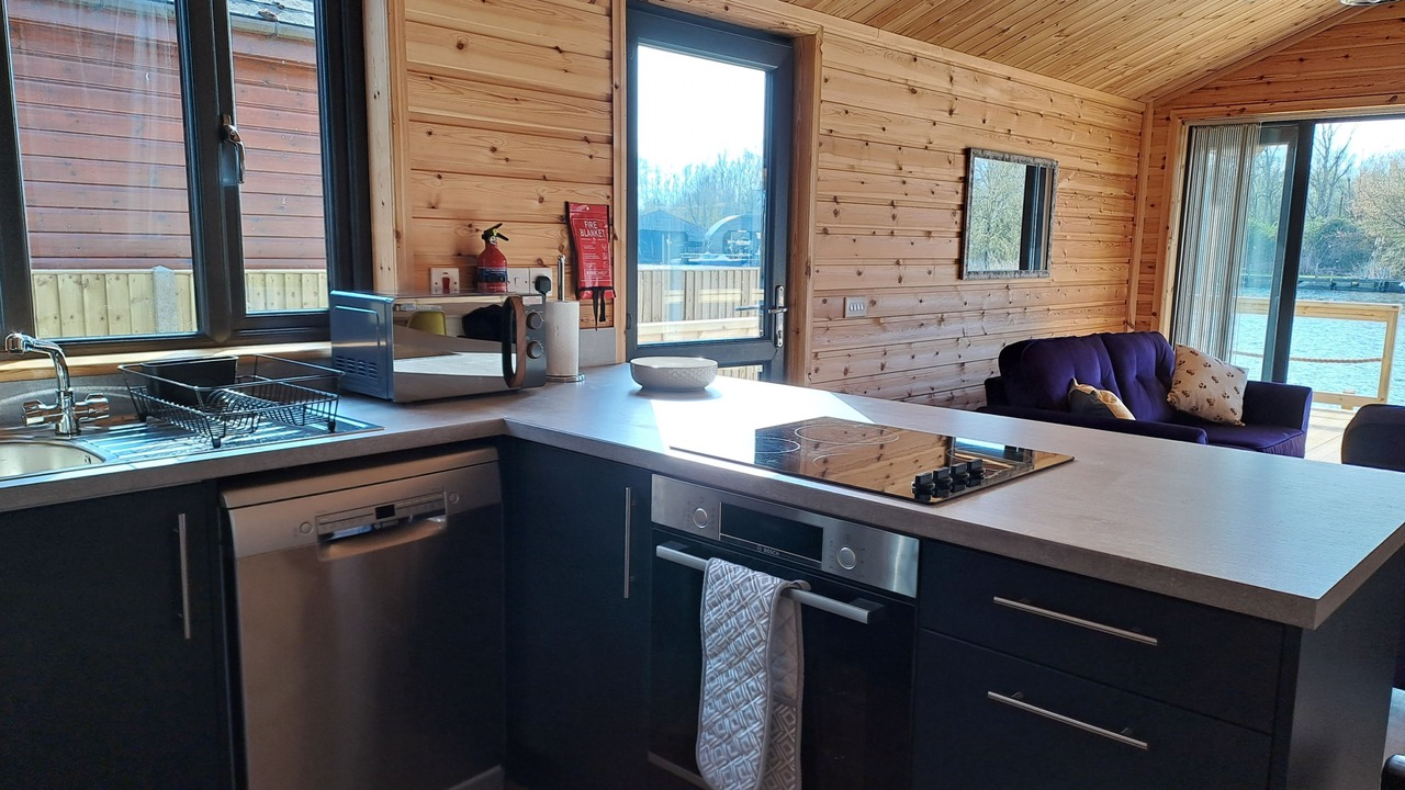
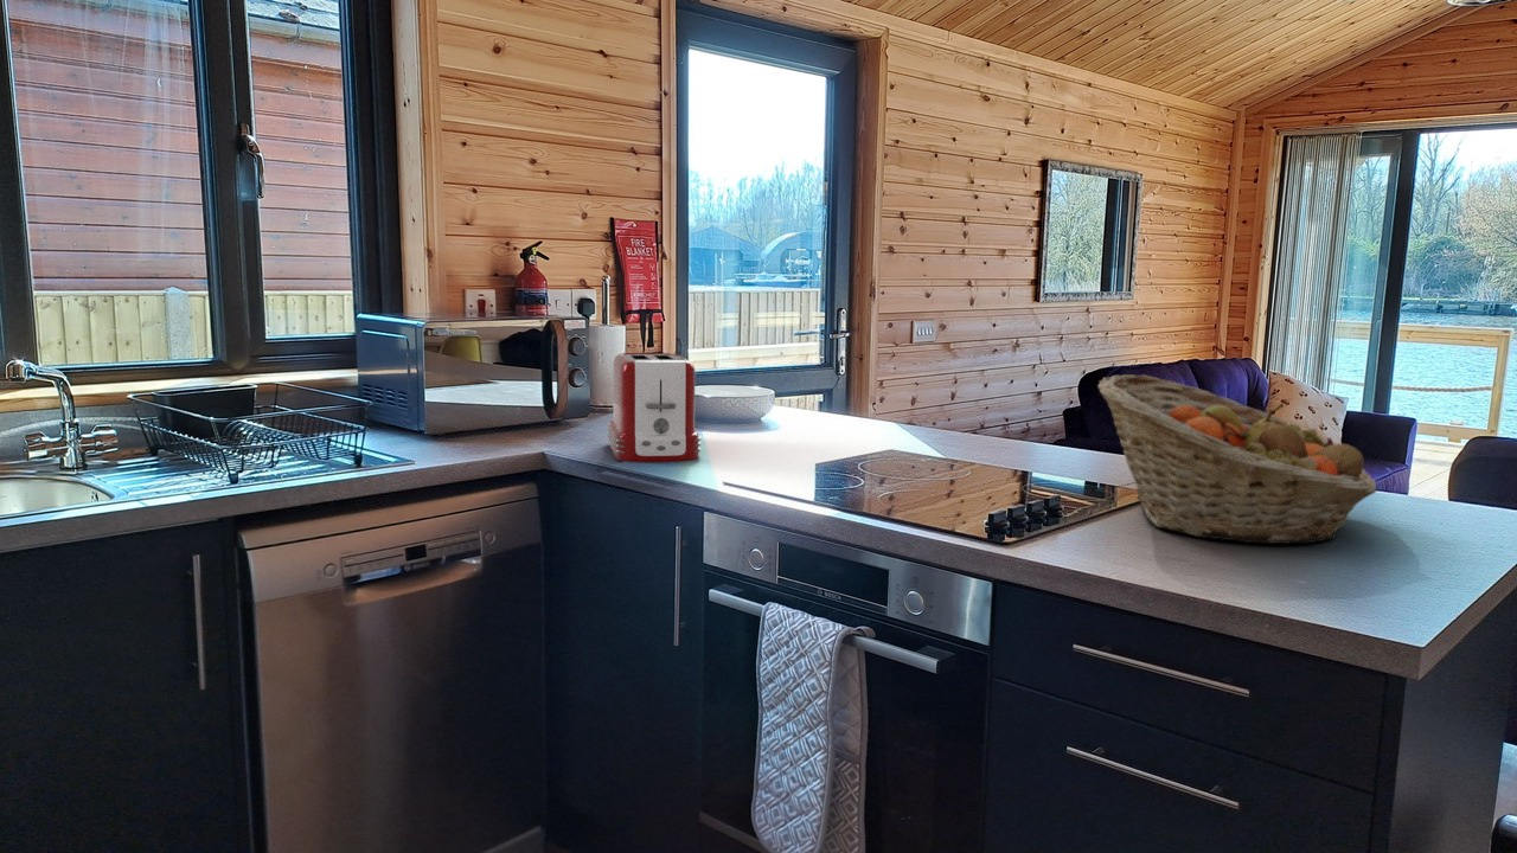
+ fruit basket [1096,373,1378,545]
+ toaster [606,352,703,463]
